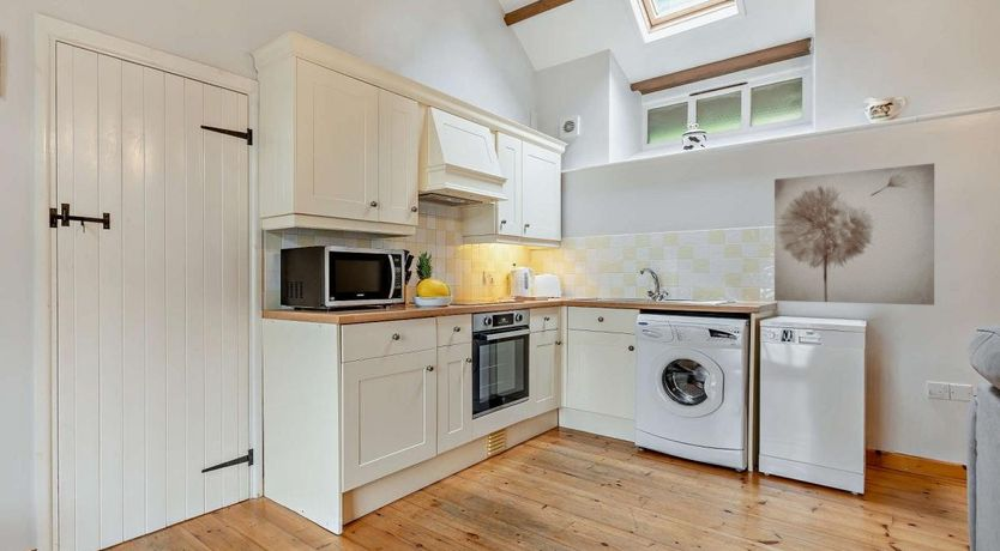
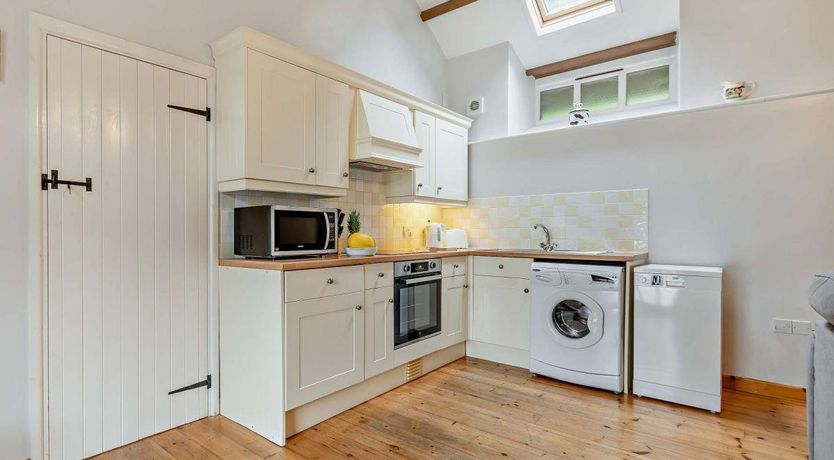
- wall art [773,162,935,307]
